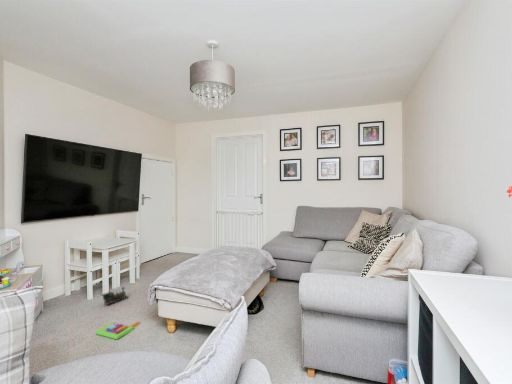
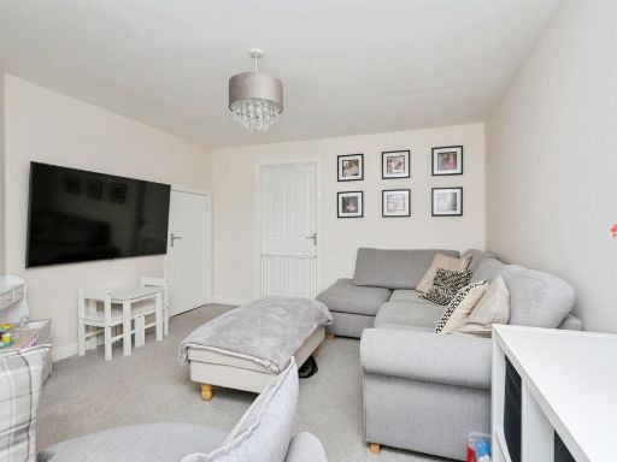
- toy train [100,286,129,307]
- toy blocks [95,320,140,340]
